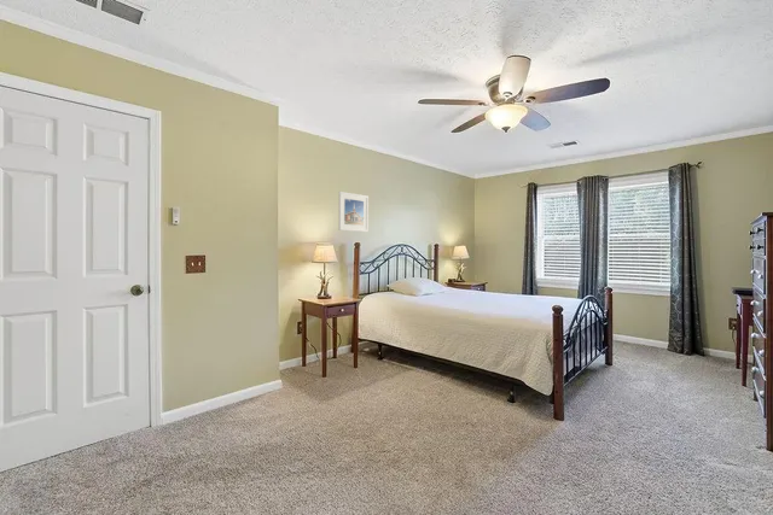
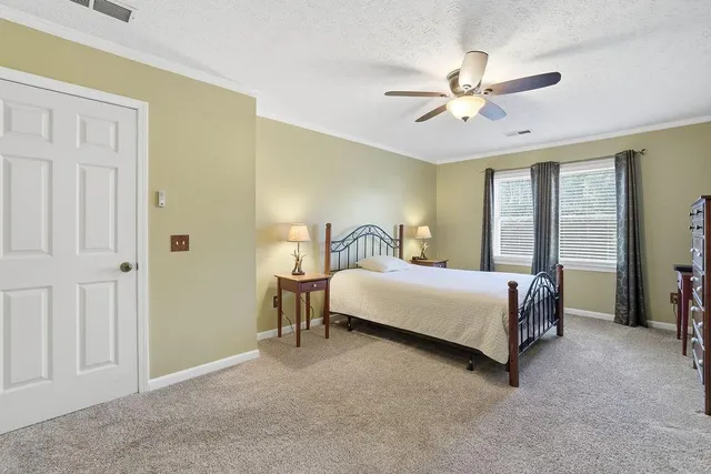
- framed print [338,191,370,233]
